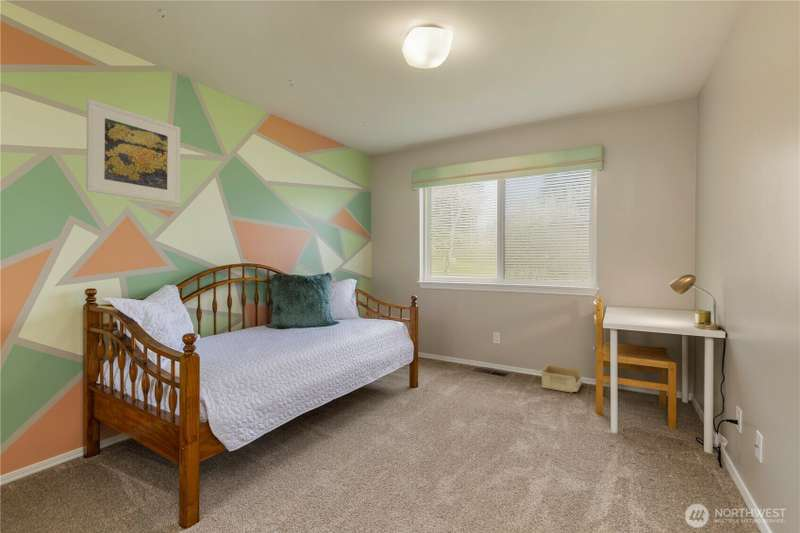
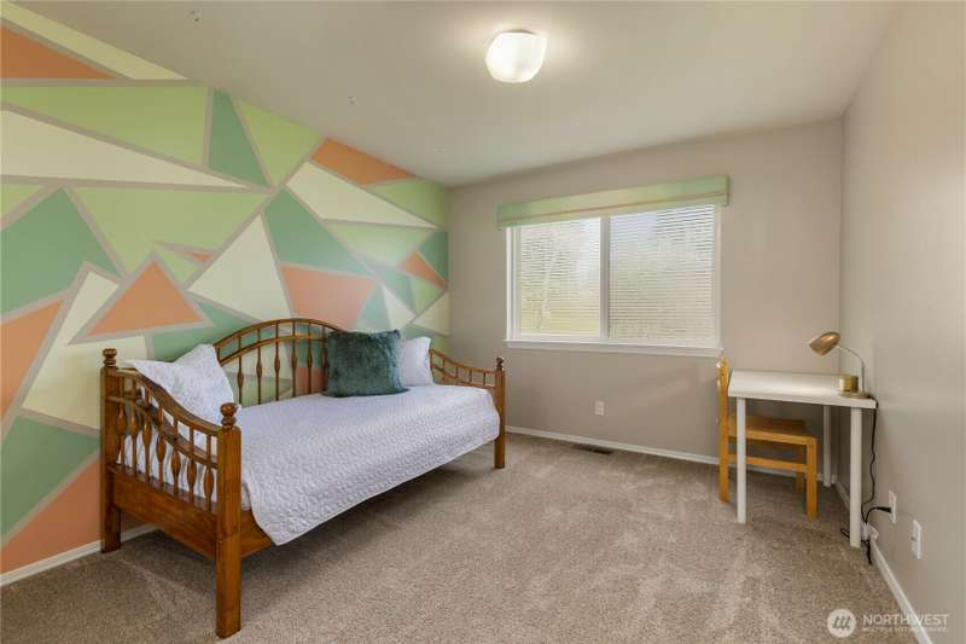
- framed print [85,98,181,205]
- storage bin [540,364,583,393]
